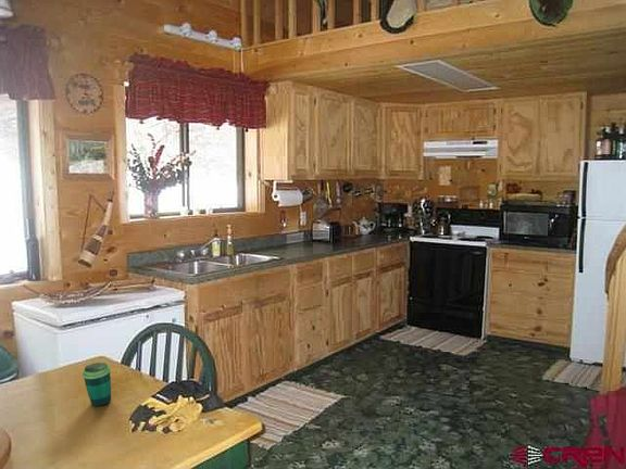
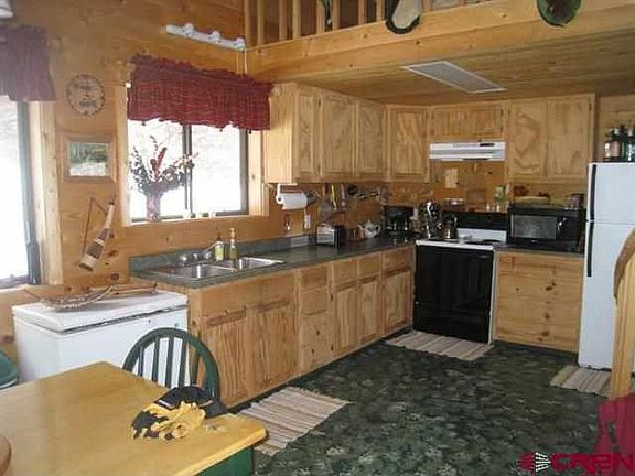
- cup [82,362,112,407]
